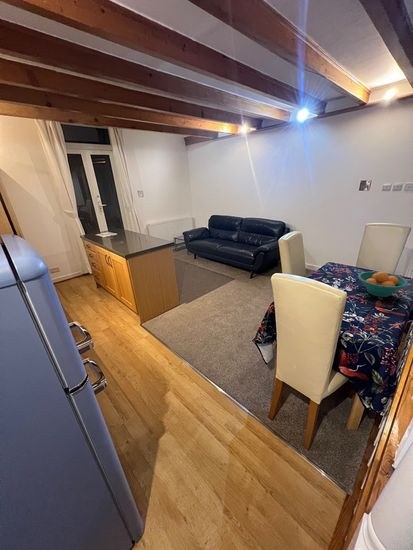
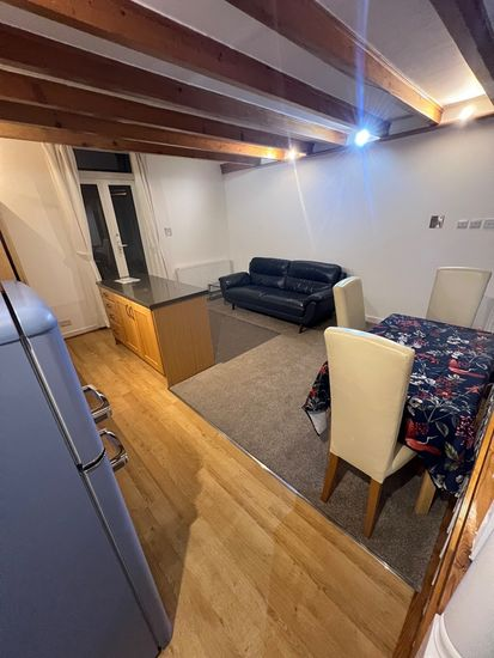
- fruit bowl [357,271,409,298]
